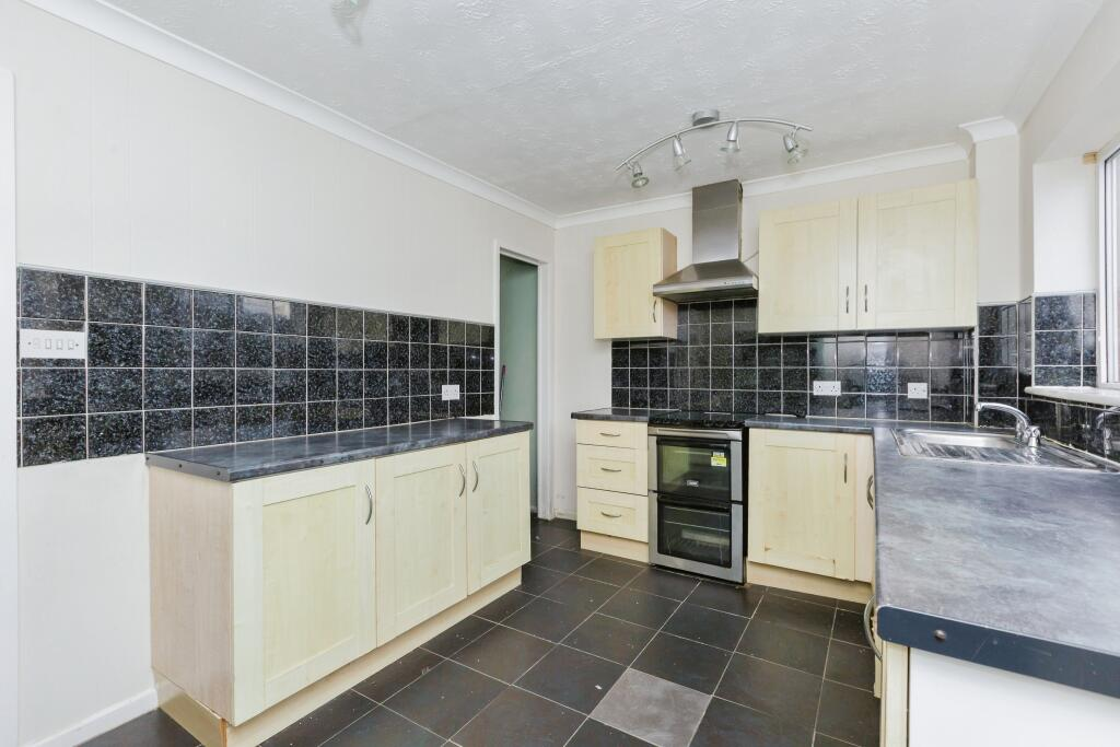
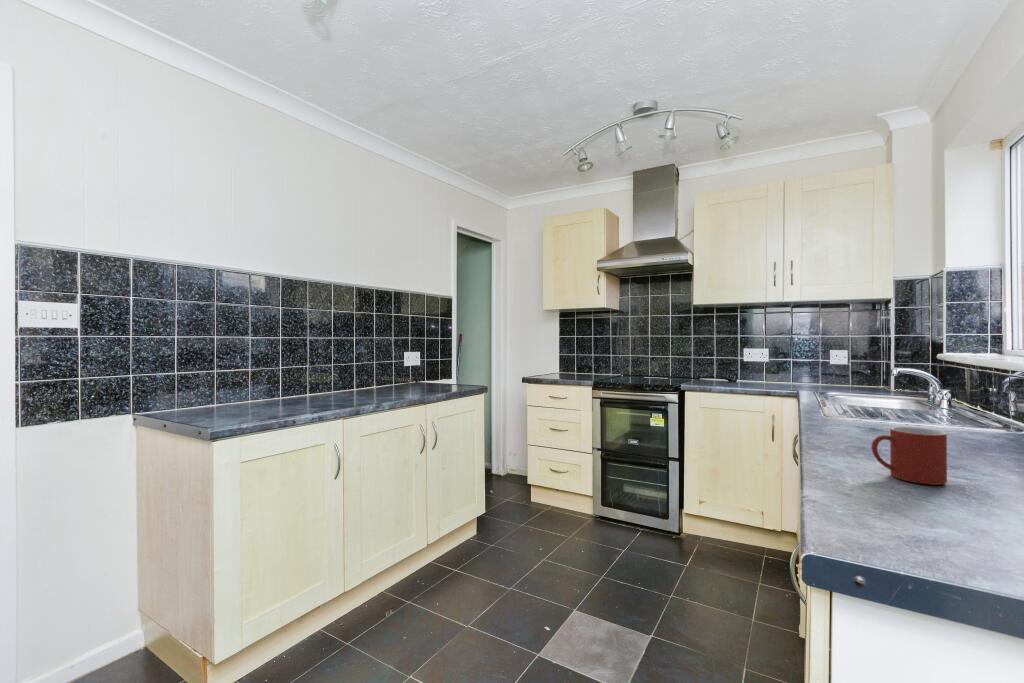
+ mug [870,426,948,486]
